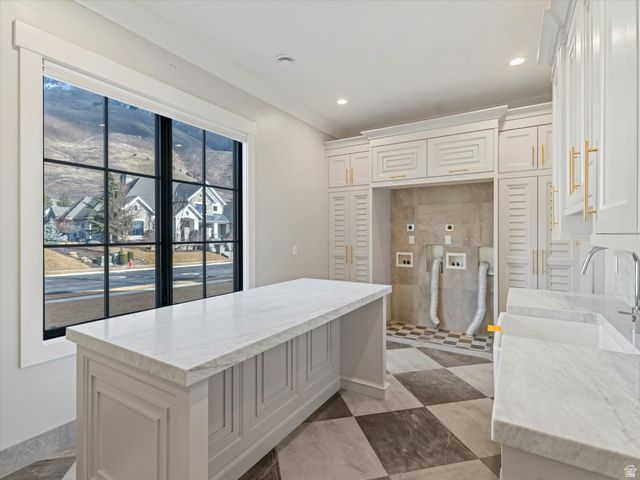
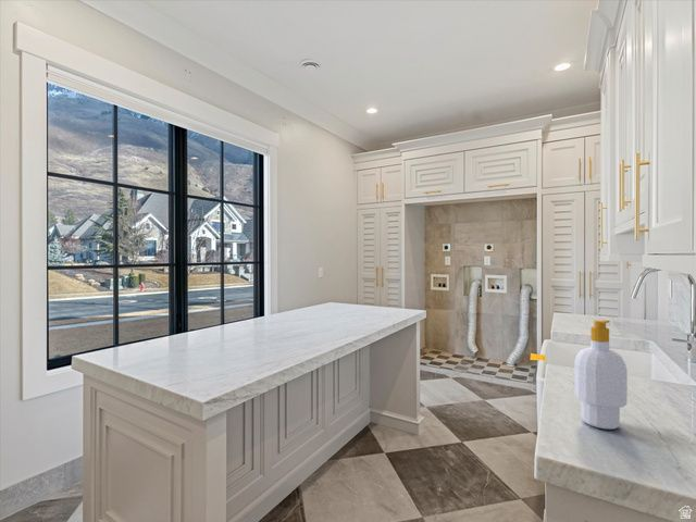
+ soap bottle [574,320,629,431]
